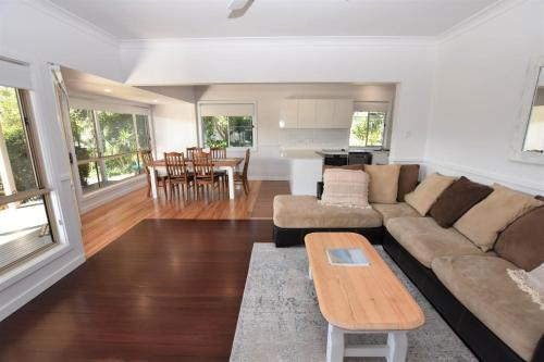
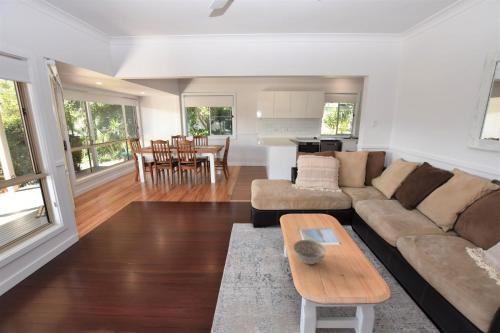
+ decorative bowl [292,239,327,266]
